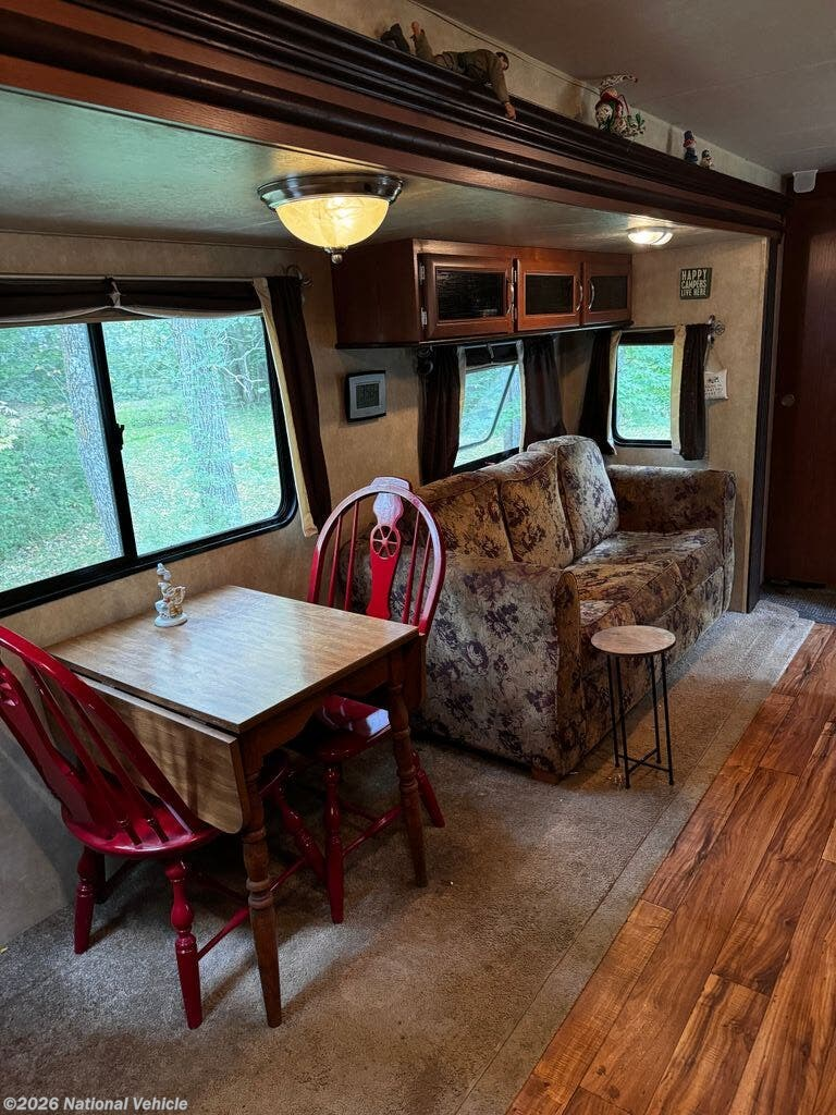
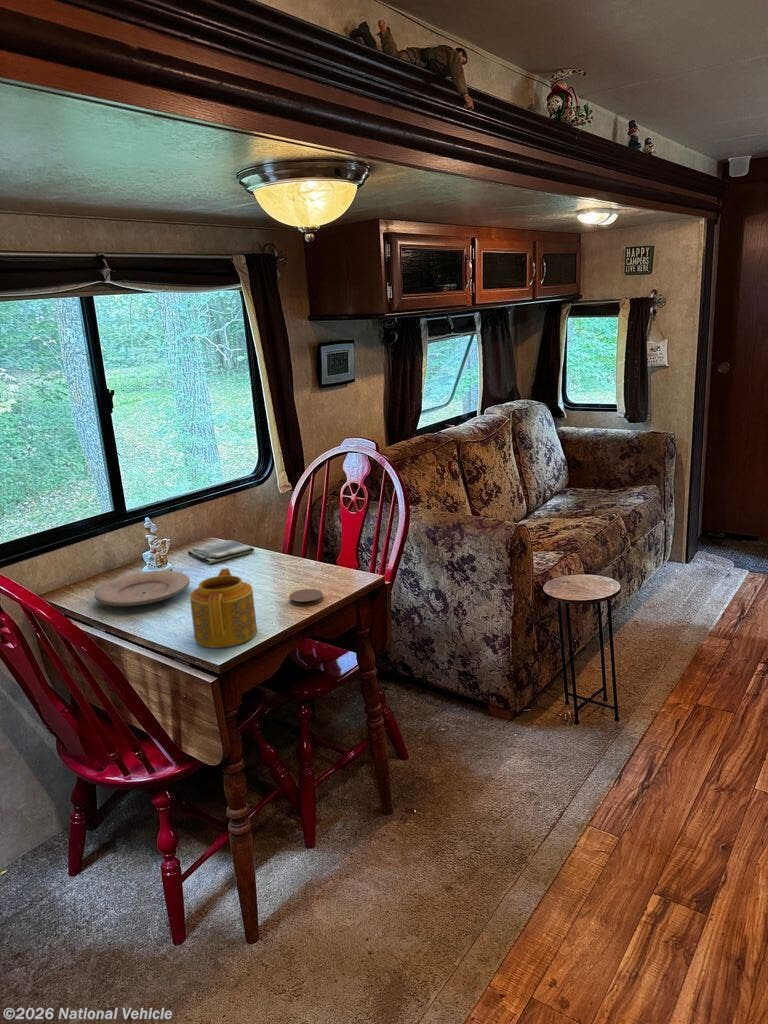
+ teapot [189,567,258,649]
+ plate [93,570,191,607]
+ dish towel [187,539,255,565]
+ coaster [288,588,324,607]
